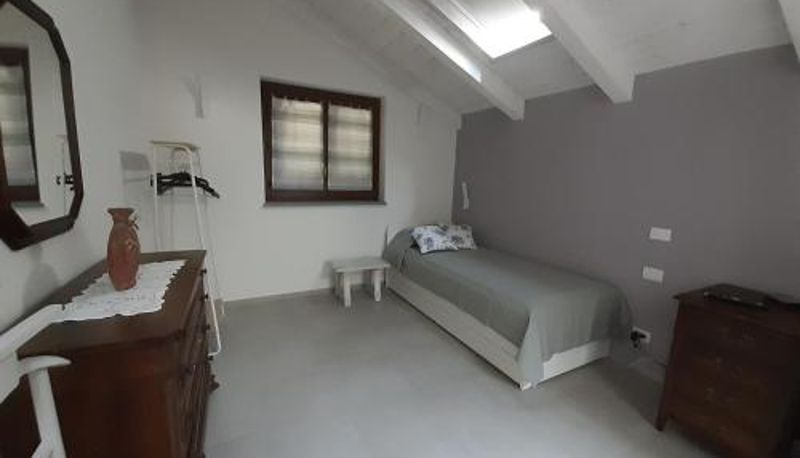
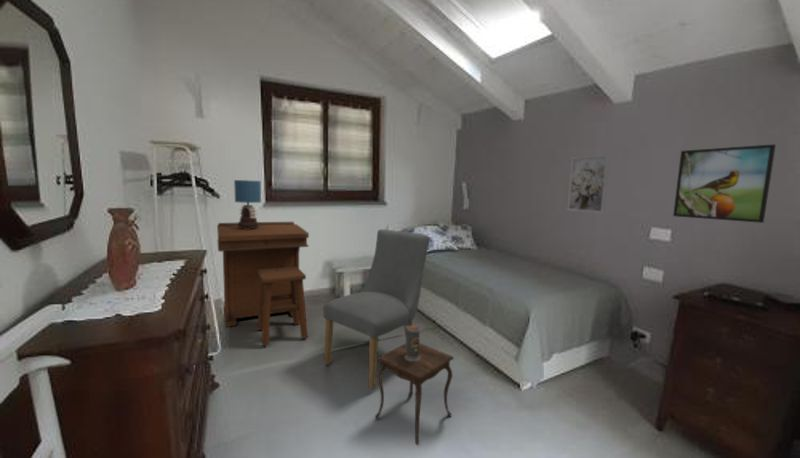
+ table lamp [233,179,262,229]
+ side table [374,319,455,446]
+ chair [322,228,431,390]
+ desk [216,221,310,346]
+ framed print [672,143,777,224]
+ wall art [567,154,611,214]
